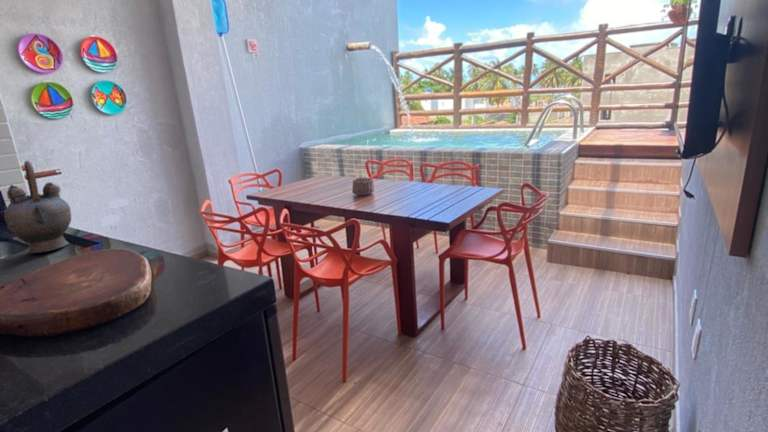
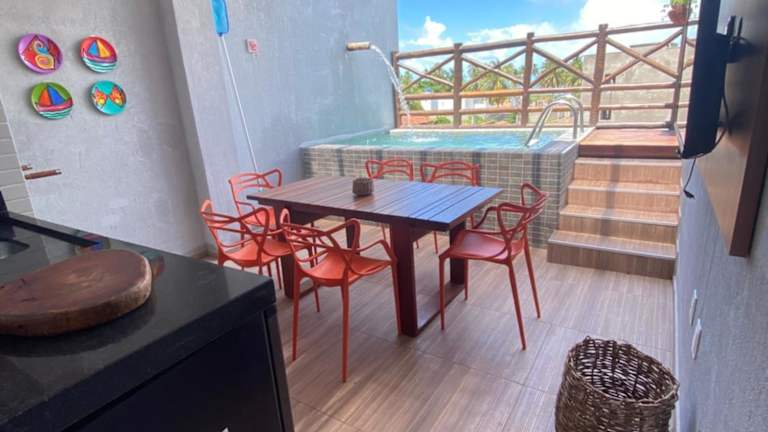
- teapot [3,160,72,254]
